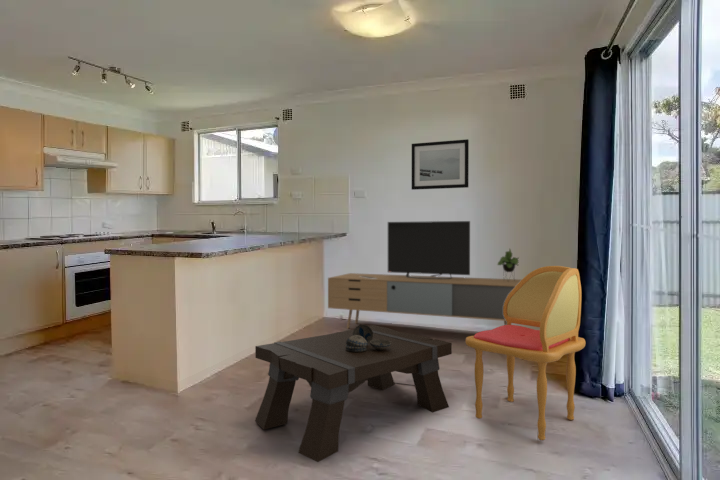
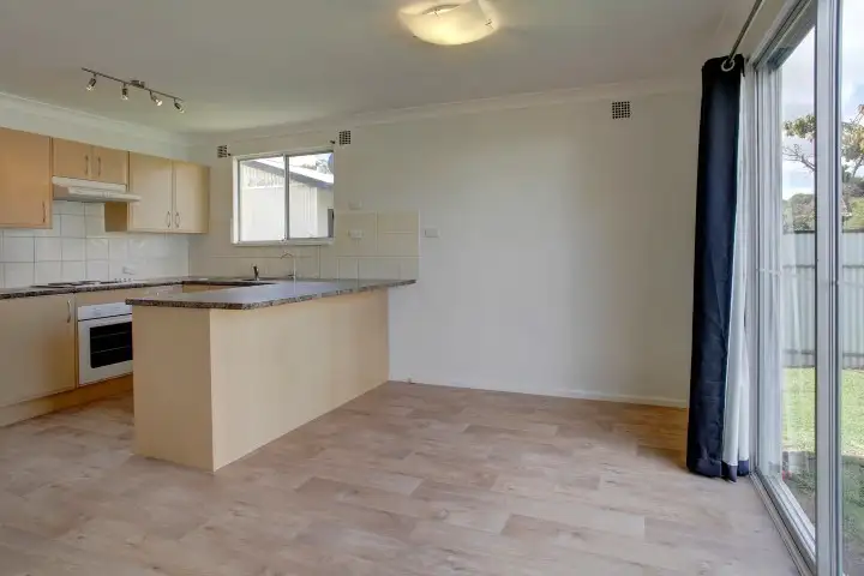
- wall art [411,138,470,191]
- dining chair [465,265,587,441]
- coffee table [254,324,453,463]
- media console [327,220,522,330]
- decorative bowl [345,323,391,352]
